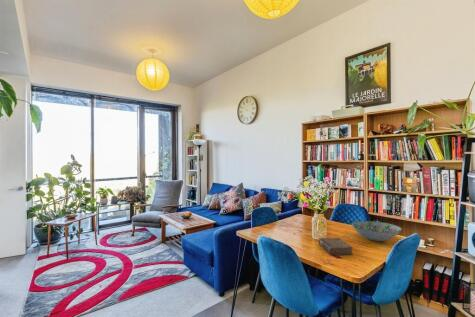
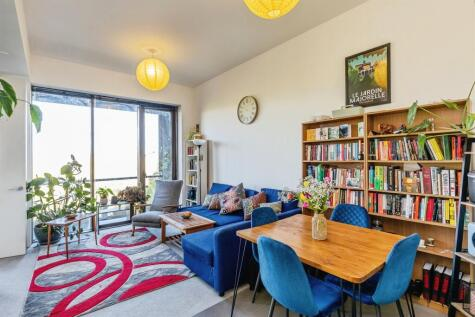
- book [317,237,354,259]
- decorative bowl [350,220,402,242]
